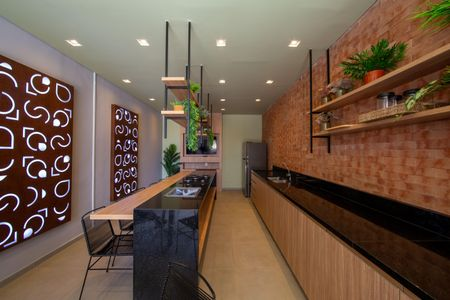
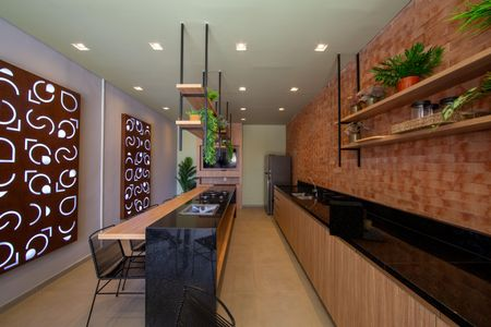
+ coffee maker [328,199,384,242]
